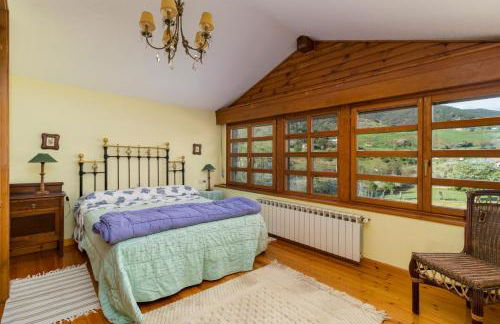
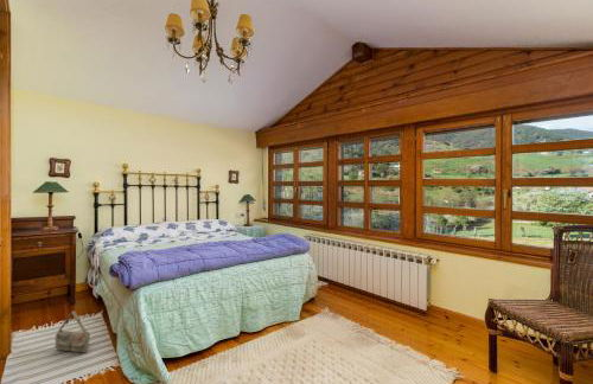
+ bag [53,309,91,353]
